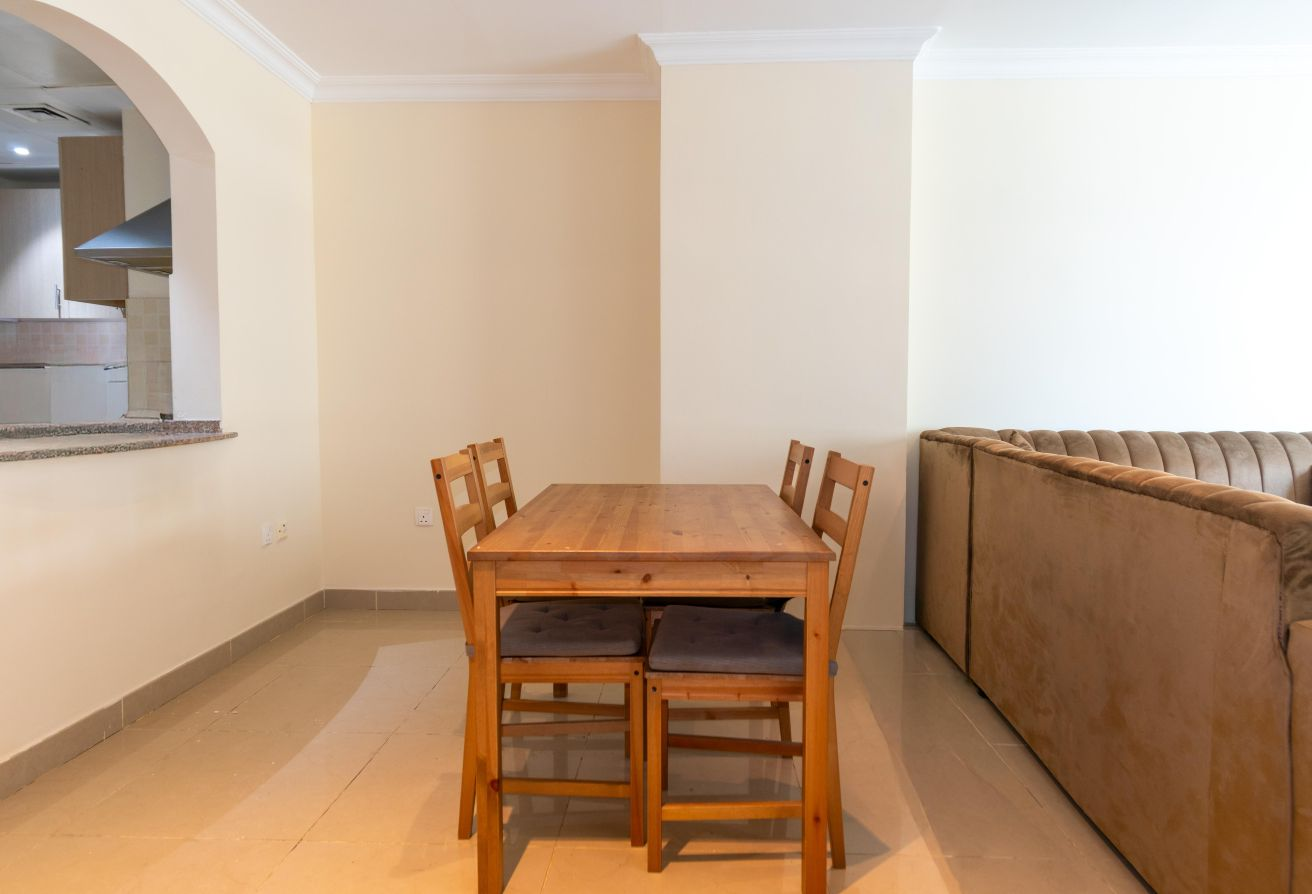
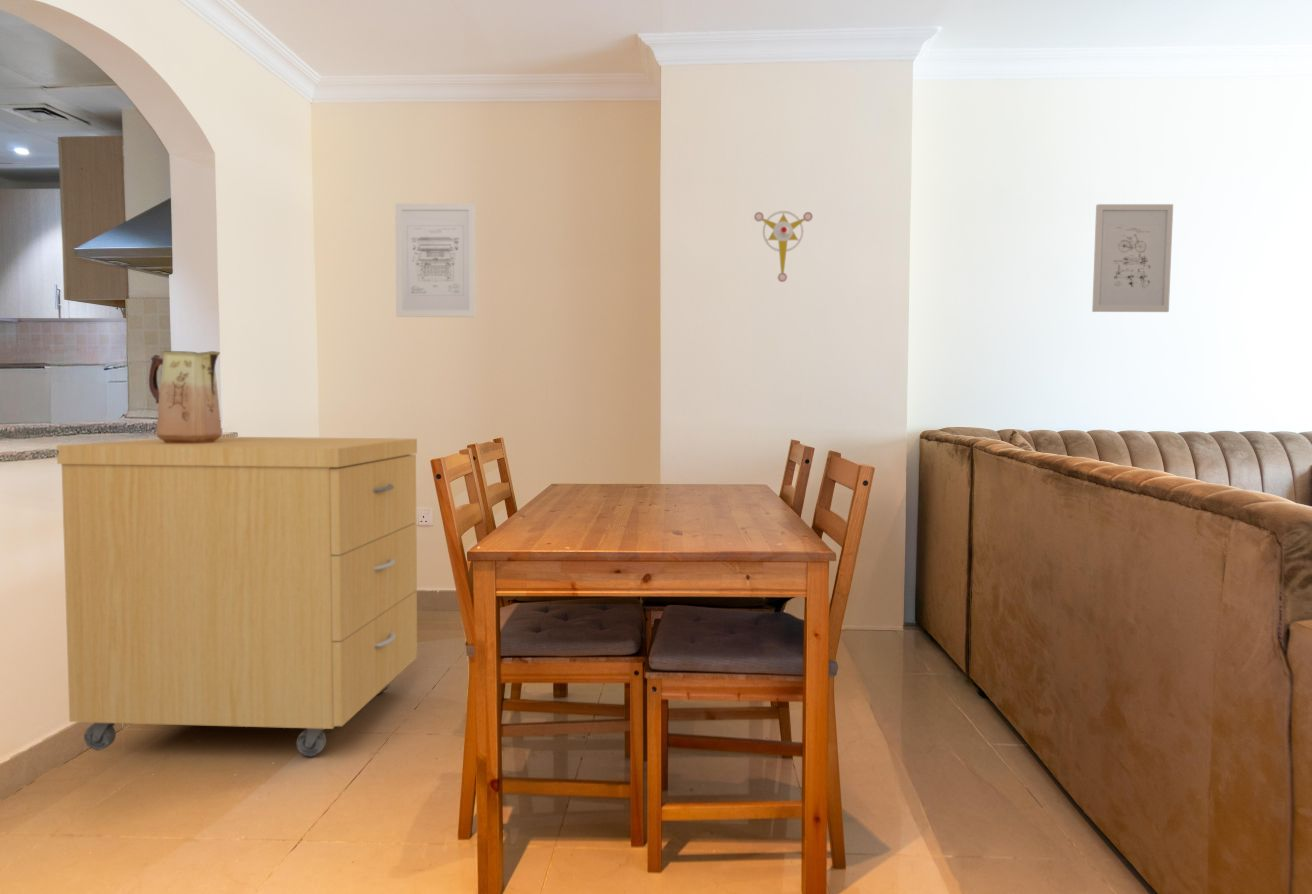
+ storage cabinet [56,436,418,758]
+ wall art [1091,203,1174,313]
+ vase [148,350,223,443]
+ wall ornament [753,210,814,283]
+ wall art [394,203,477,318]
